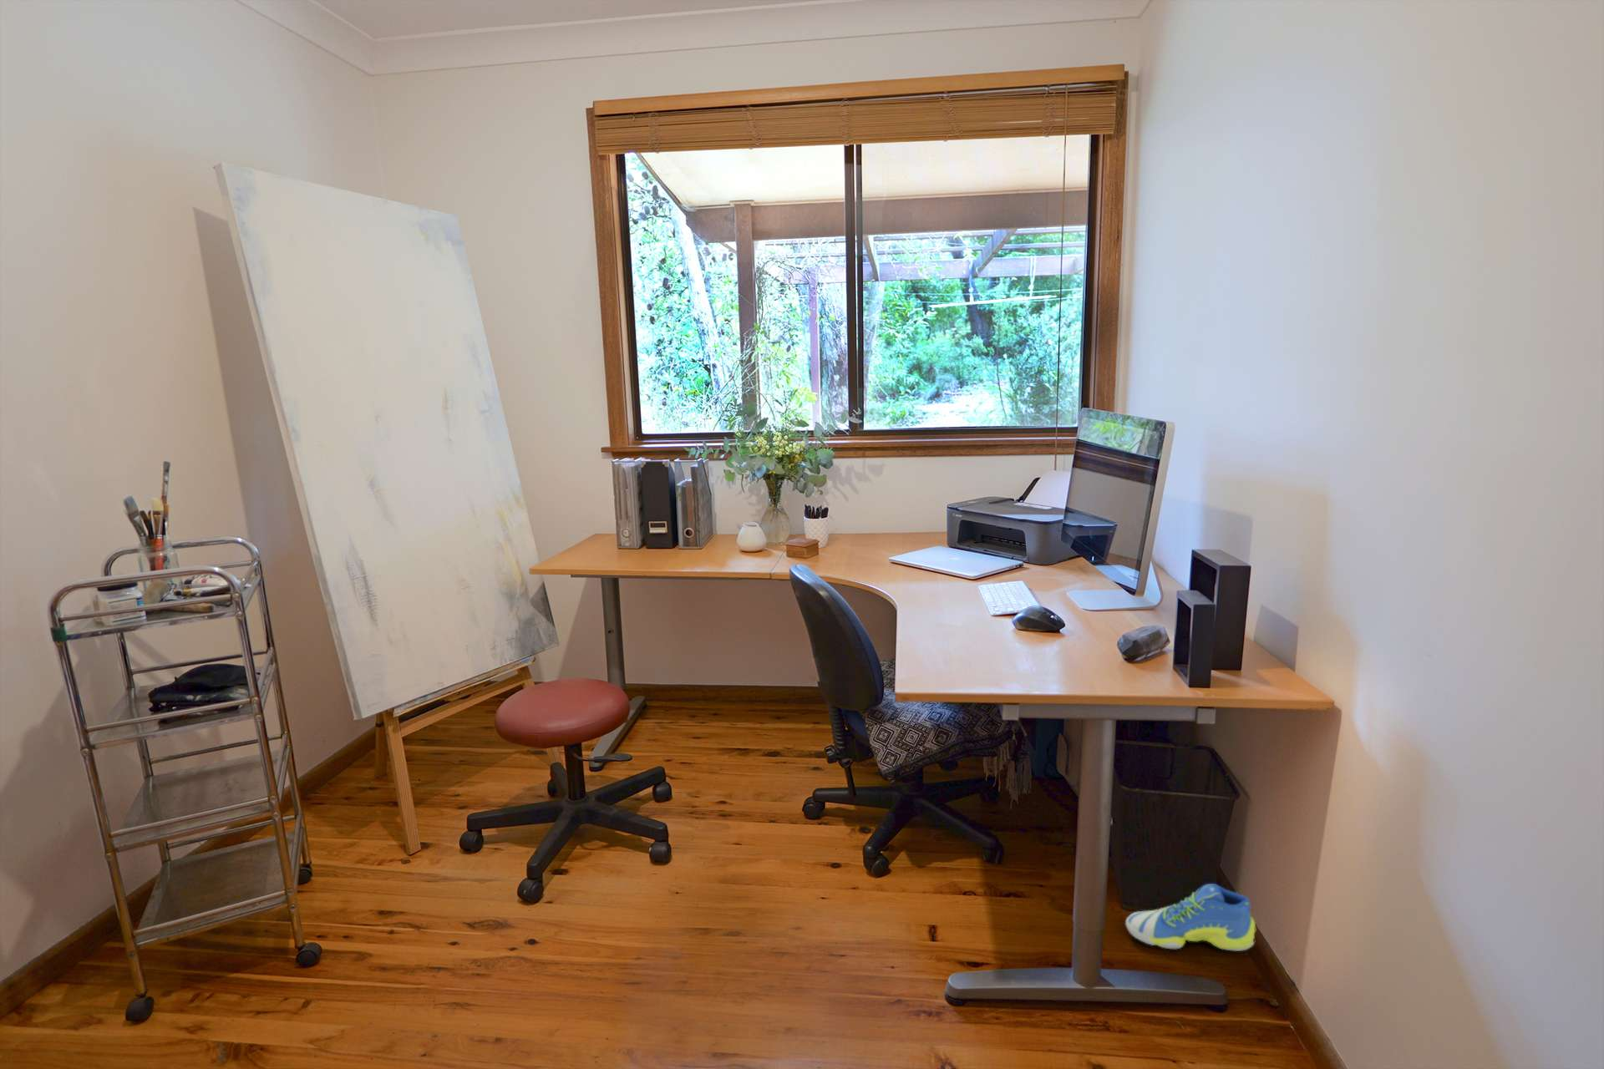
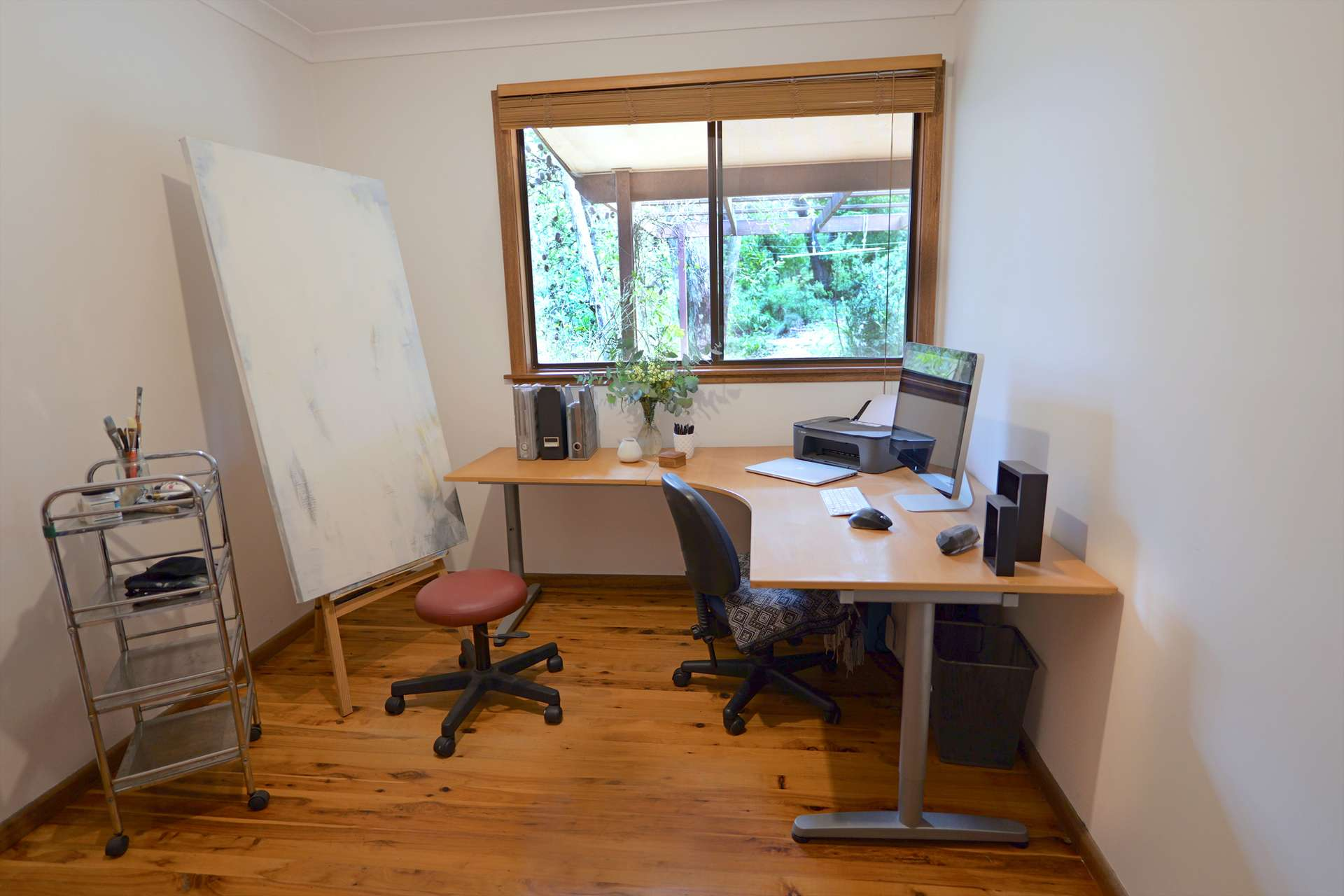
- sneaker [1124,883,1257,952]
